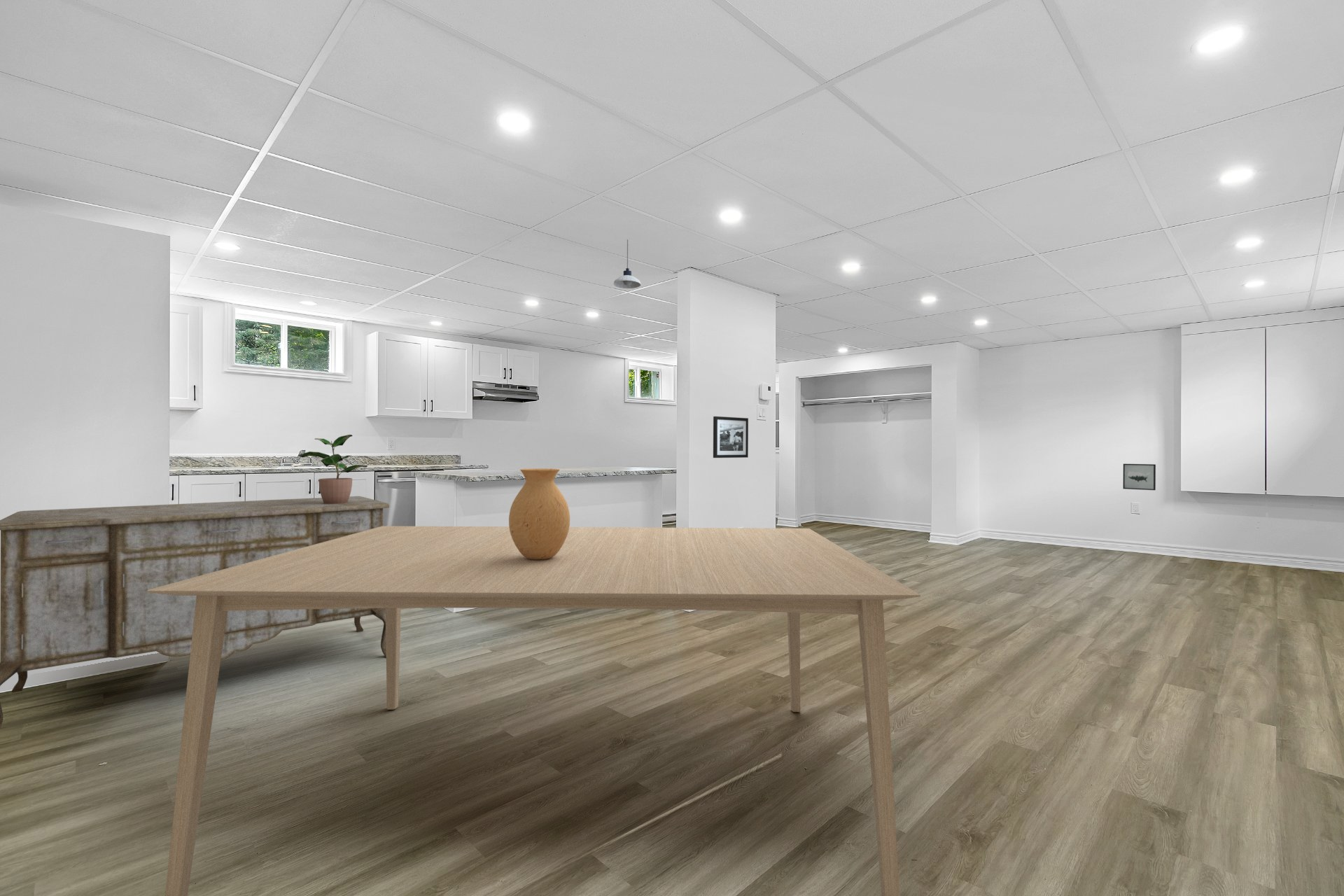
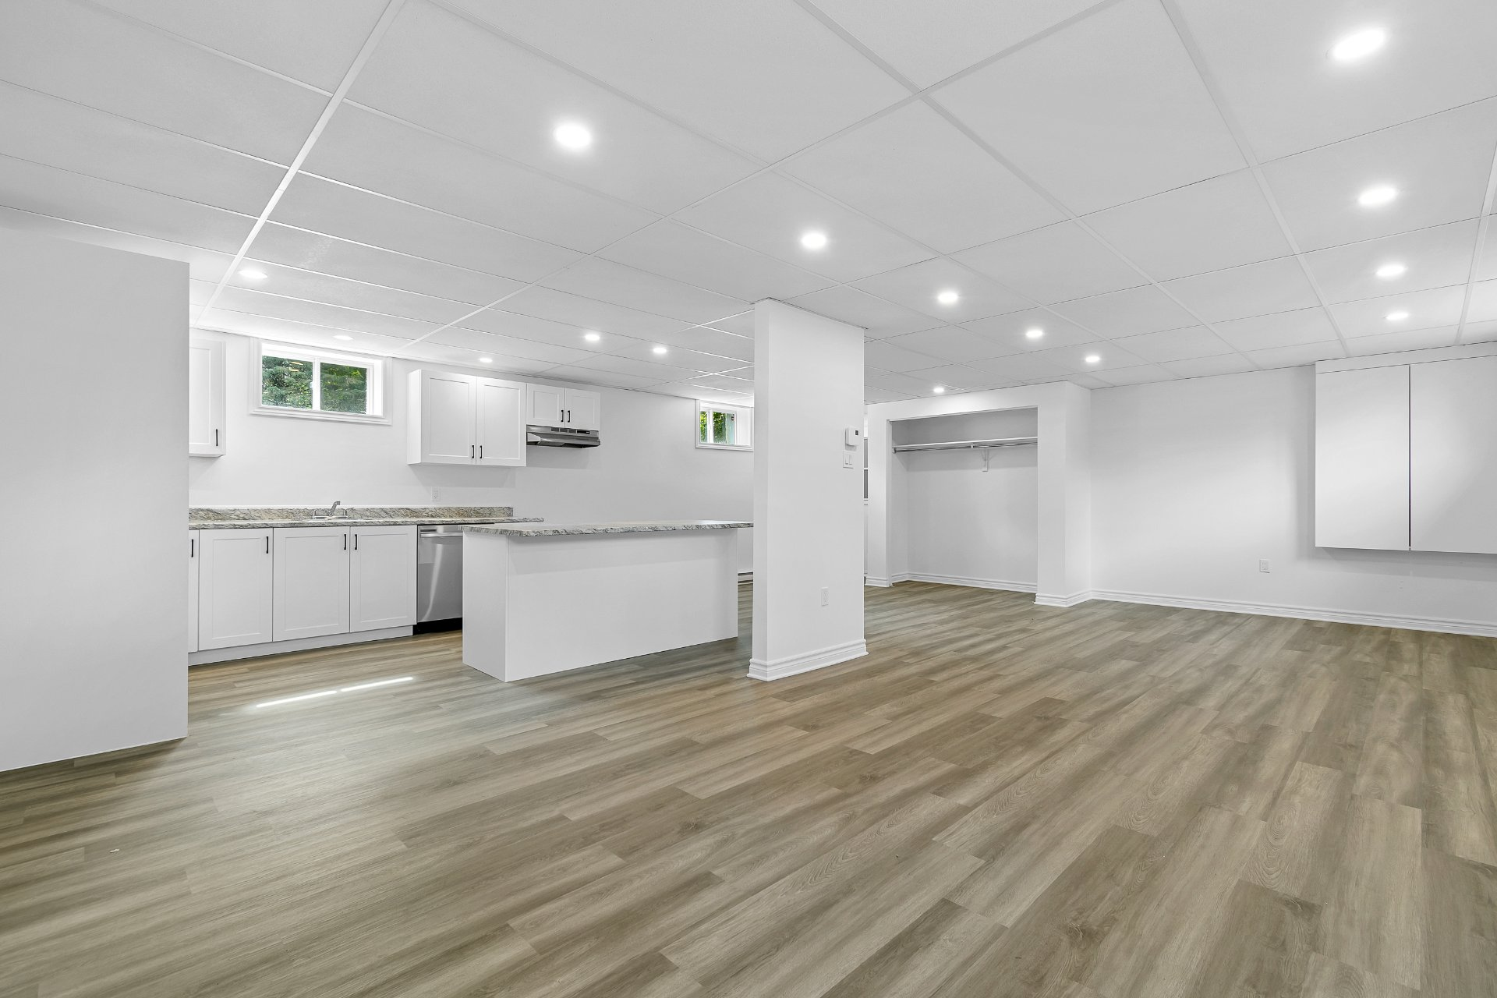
- dining table [147,525,921,896]
- sideboard [0,496,390,729]
- wall art [1122,463,1156,491]
- picture frame [713,416,749,458]
- vase [508,468,570,560]
- potted plant [298,434,368,504]
- pendant light [613,239,642,289]
